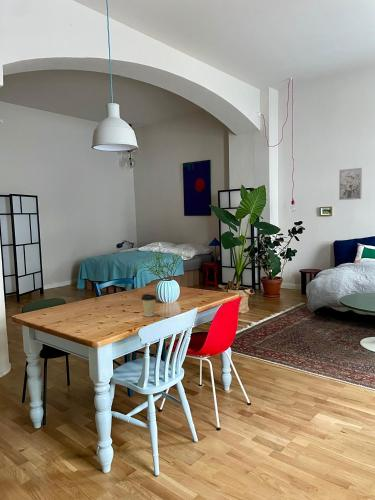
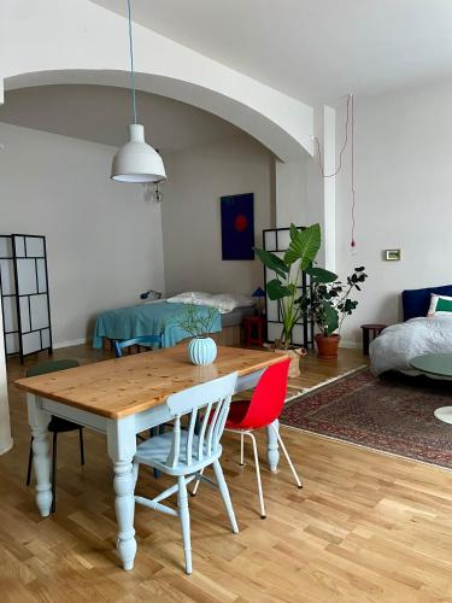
- coffee cup [140,293,158,317]
- wall art [338,167,363,201]
